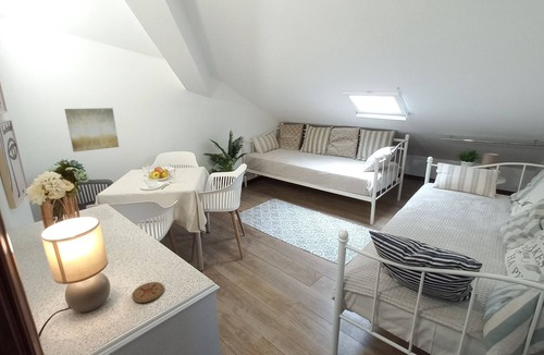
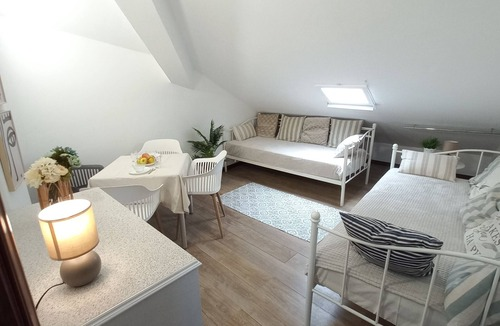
- wall art [63,107,120,154]
- coaster [131,281,165,304]
